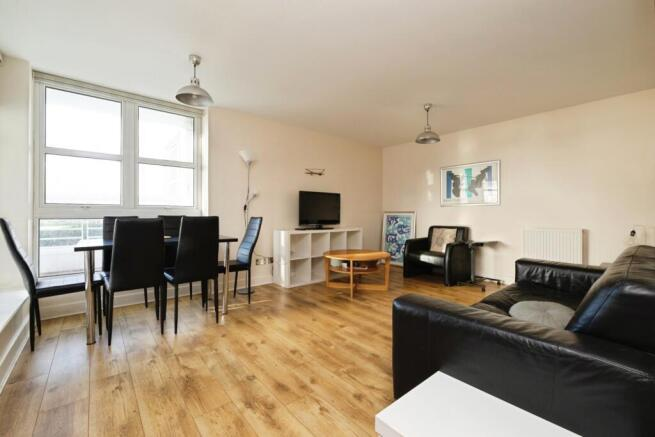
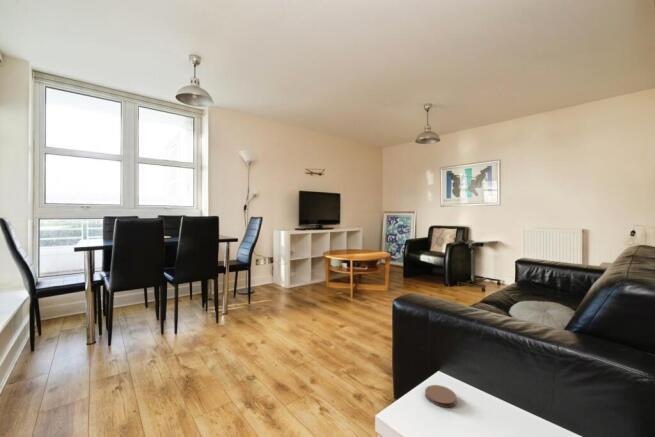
+ coaster [424,384,458,408]
